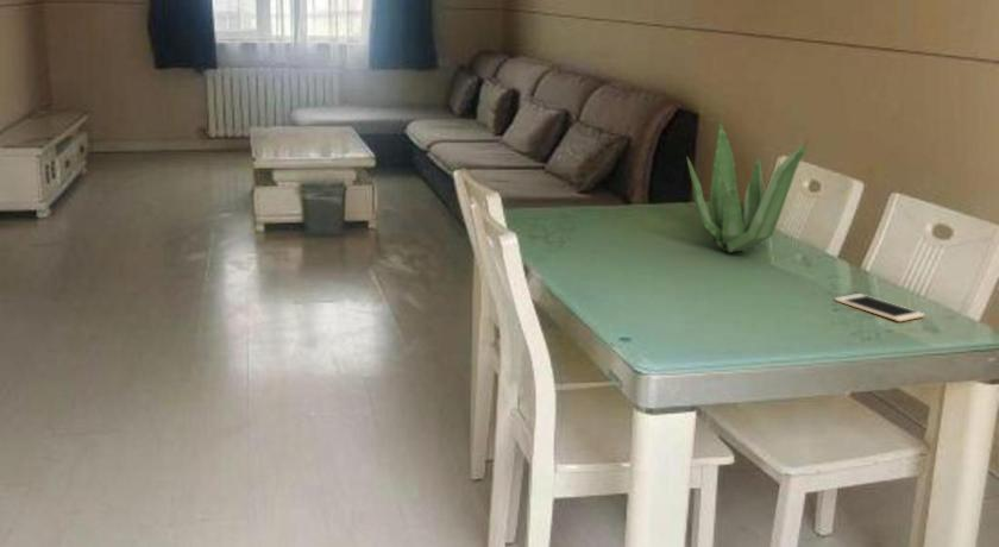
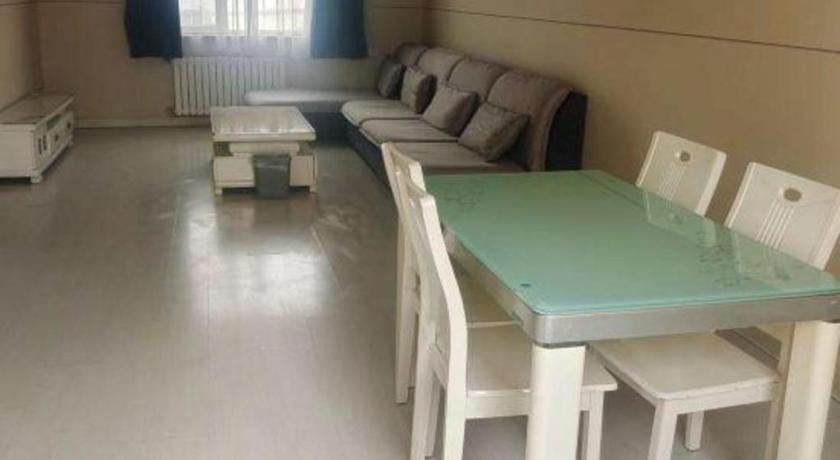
- plant [685,121,809,254]
- cell phone [834,293,925,322]
